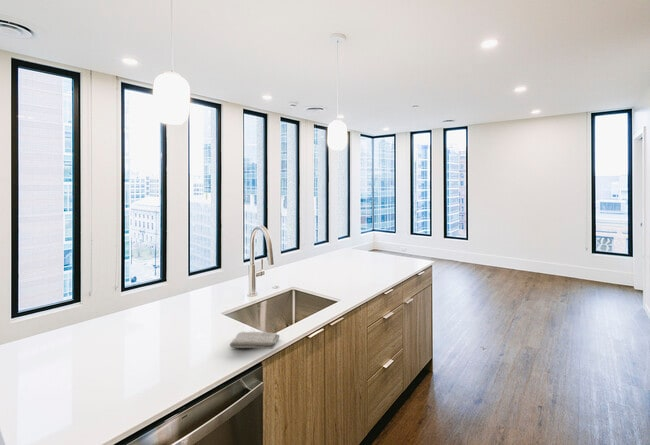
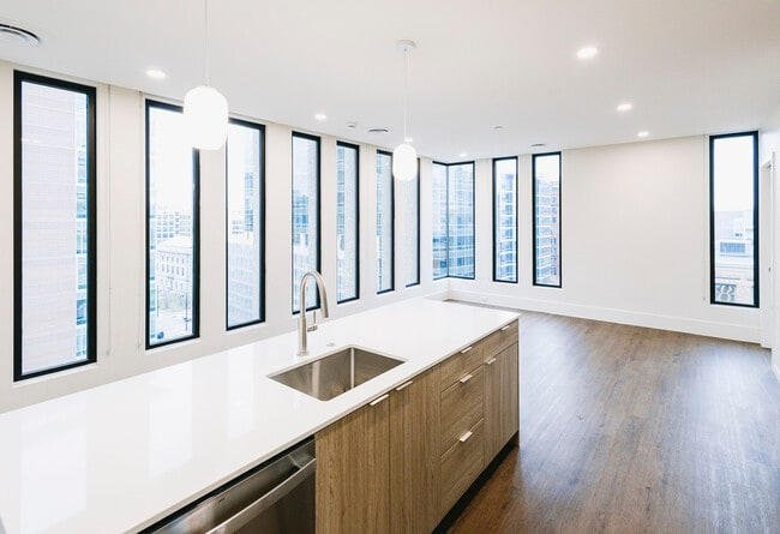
- washcloth [229,330,280,350]
